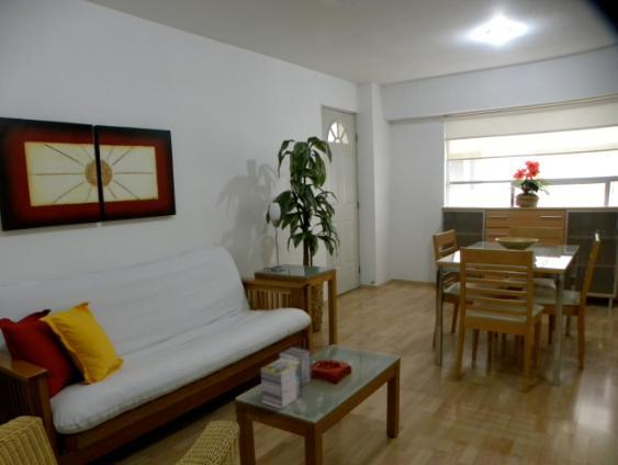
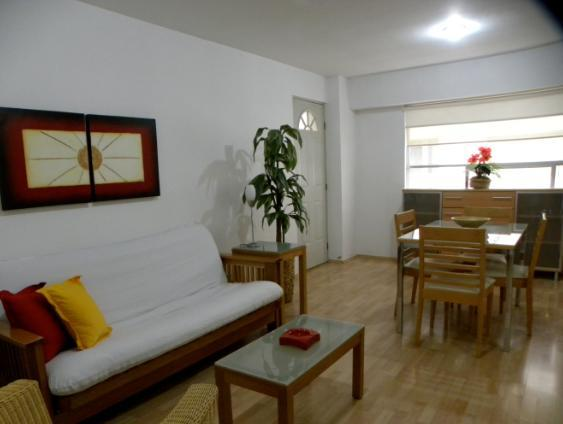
- magazine [260,345,313,410]
